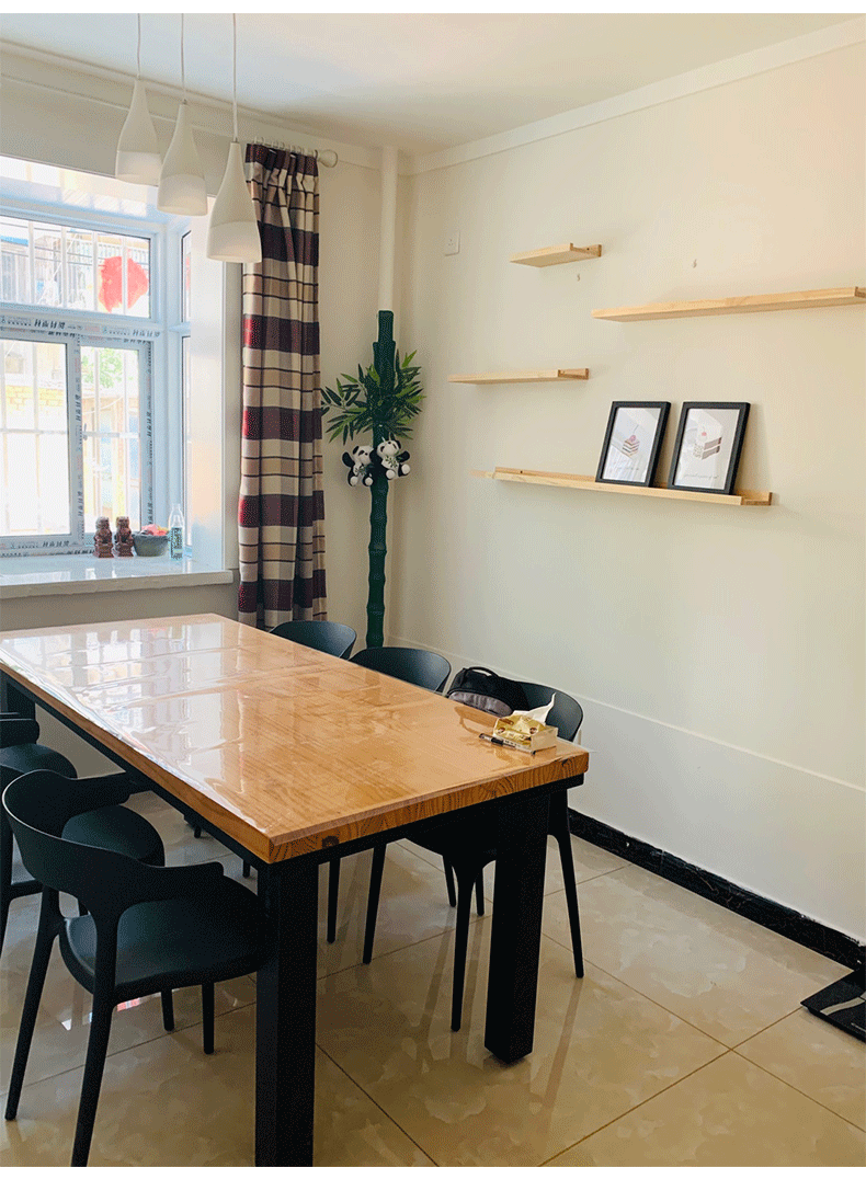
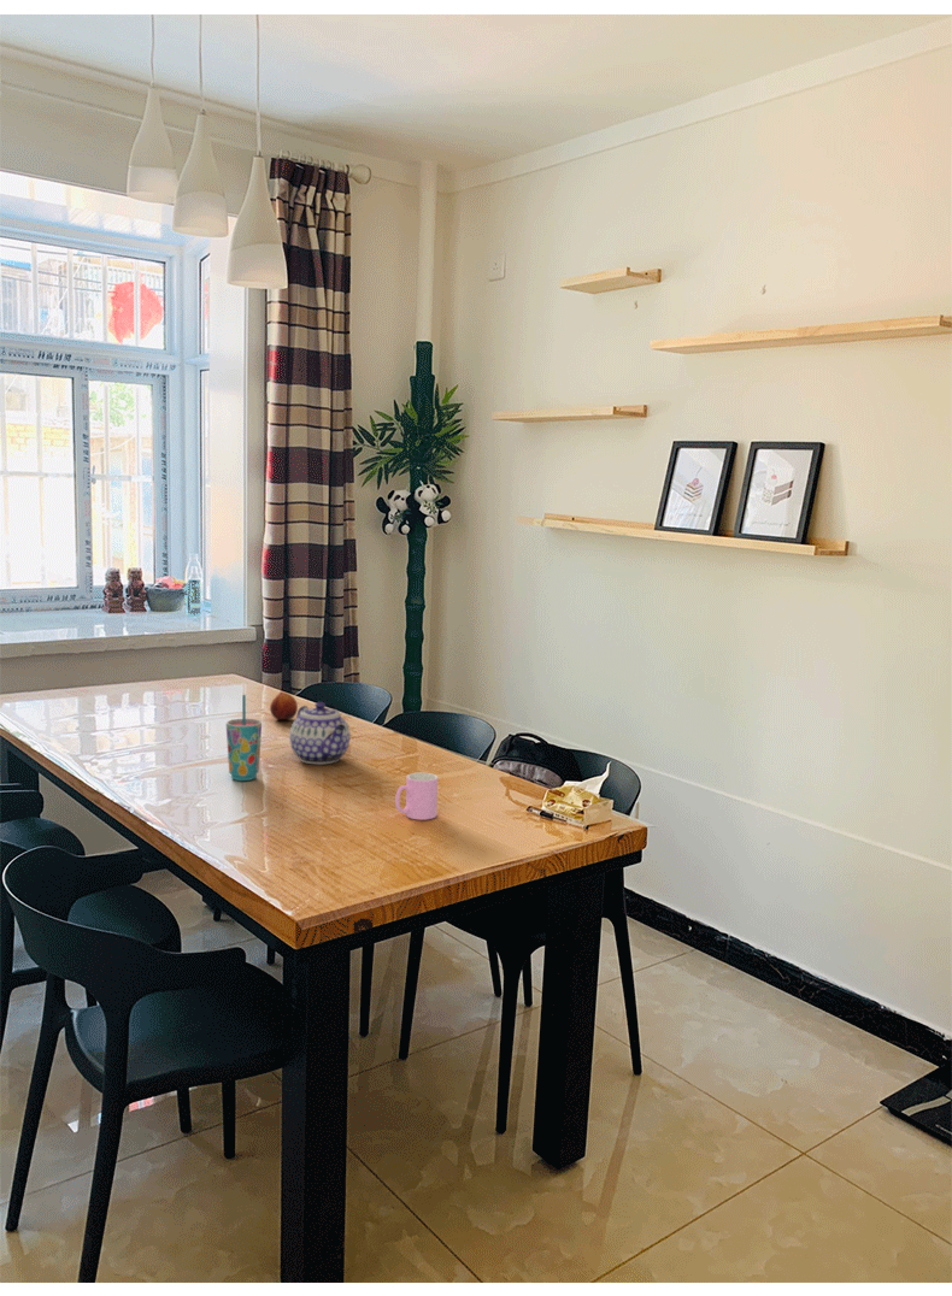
+ cup [394,771,439,821]
+ cup [225,694,263,782]
+ teapot [288,701,352,765]
+ fruit [269,690,299,721]
